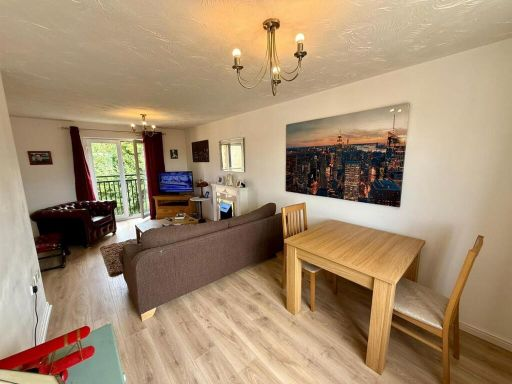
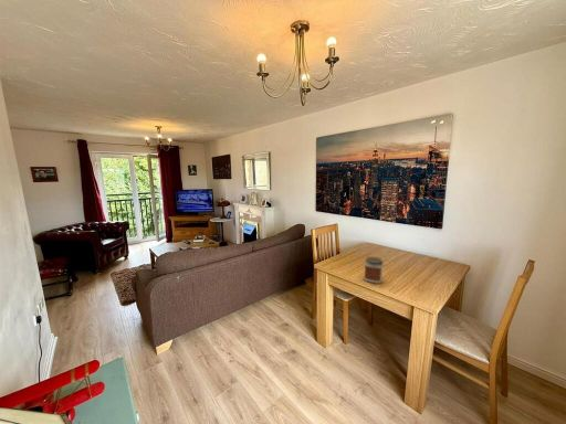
+ jar [363,256,385,285]
